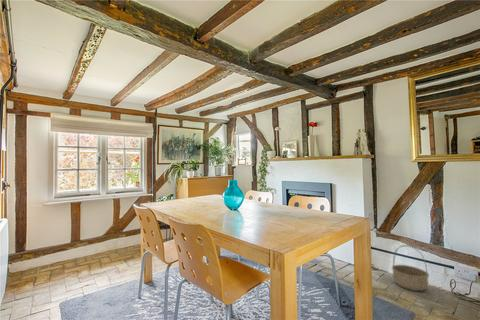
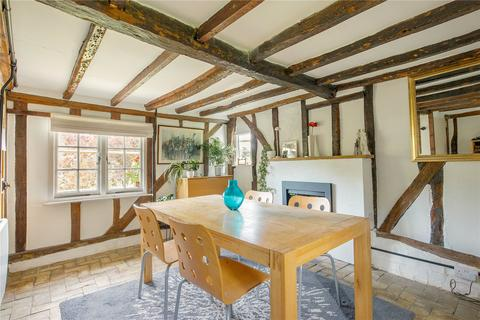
- basket [391,244,430,292]
